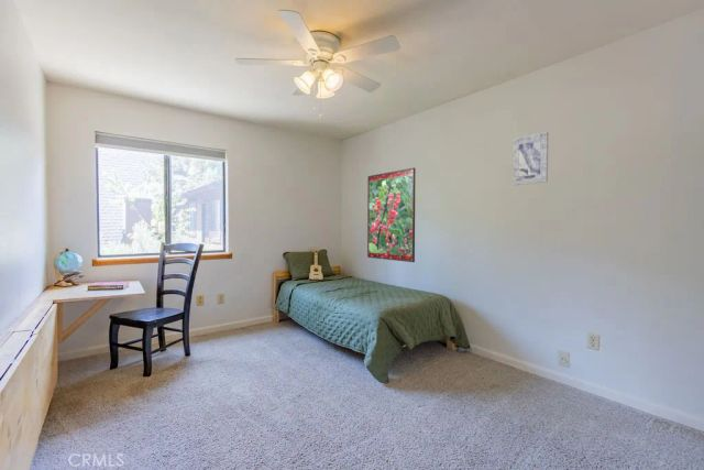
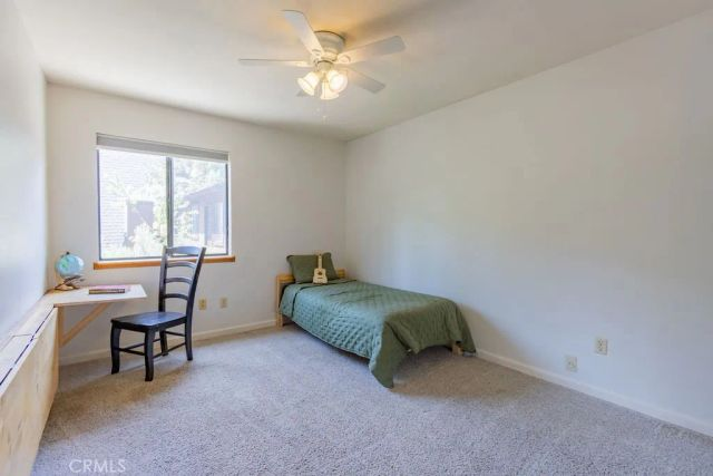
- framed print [366,166,417,263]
- wall art [512,131,549,186]
